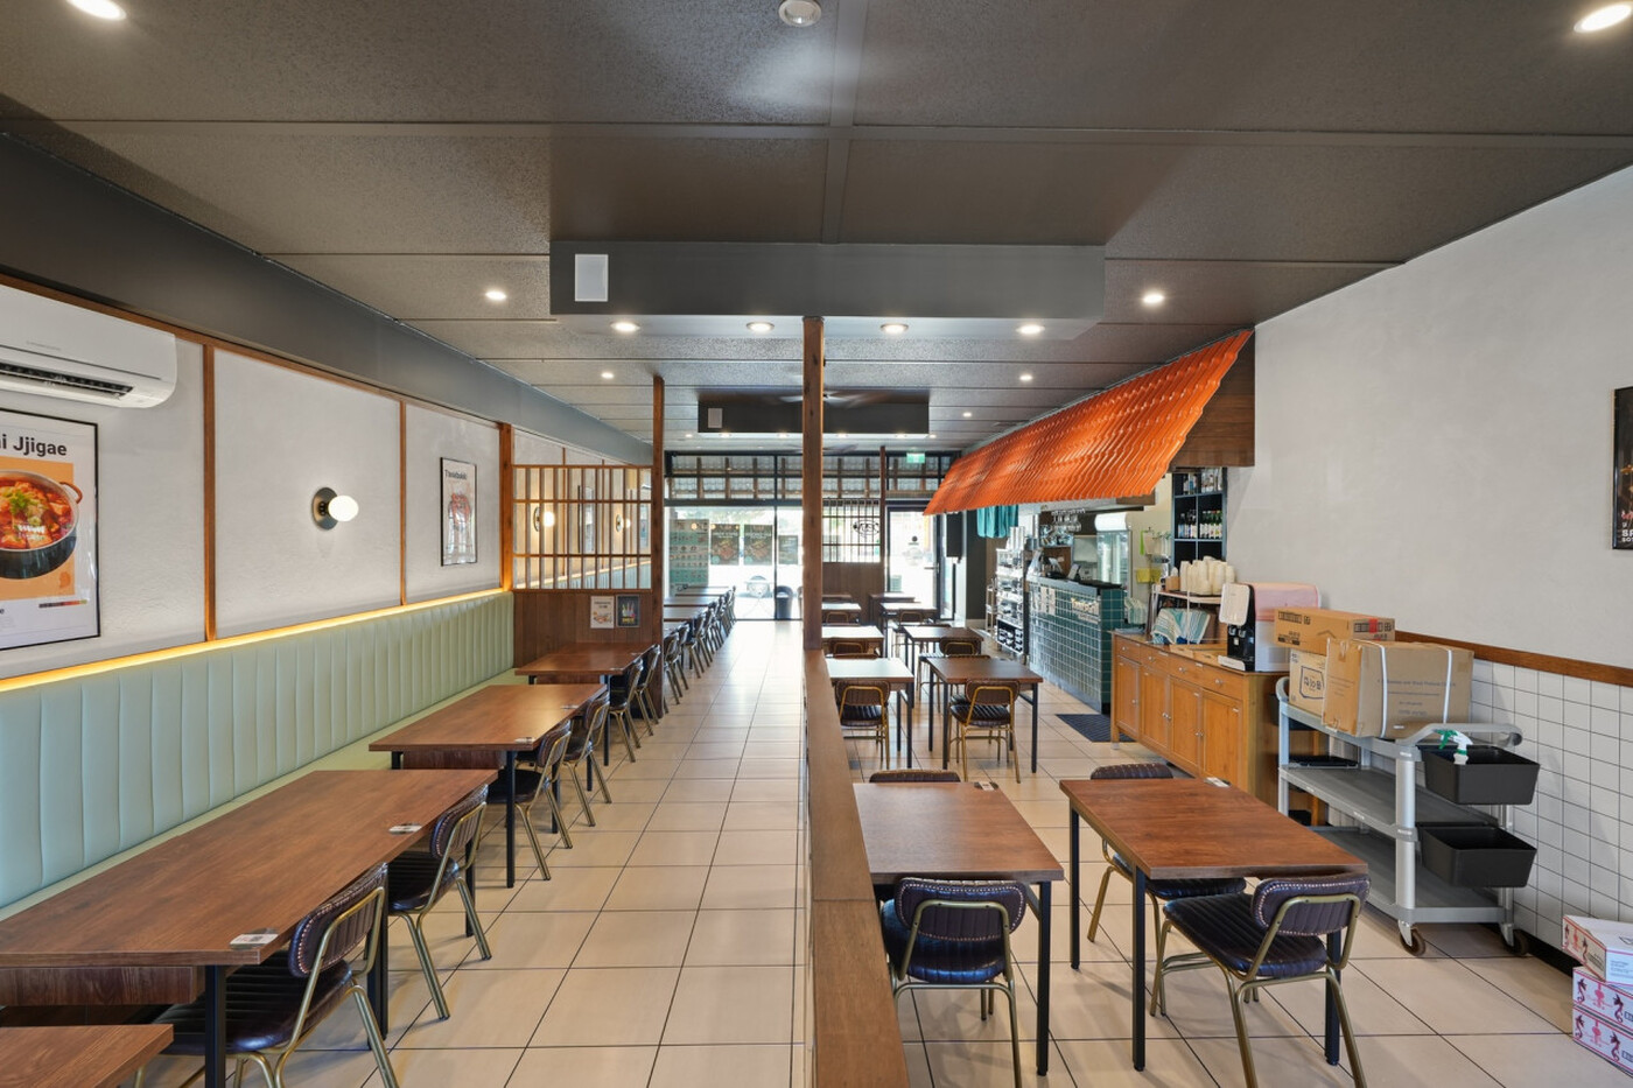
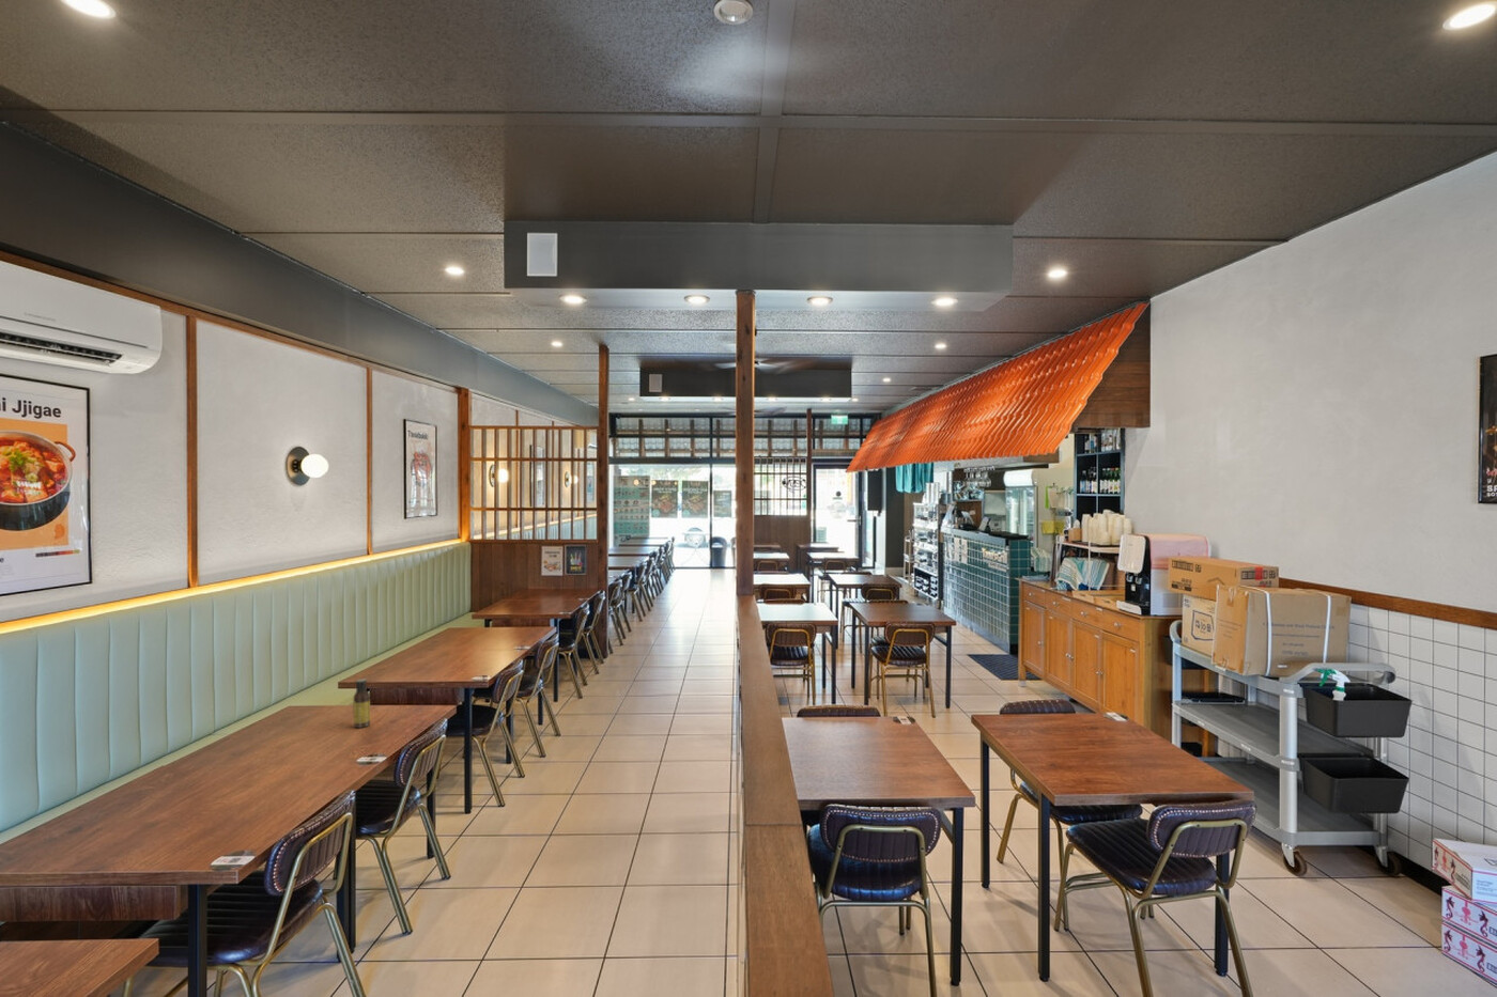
+ sauce bottle [352,678,371,729]
